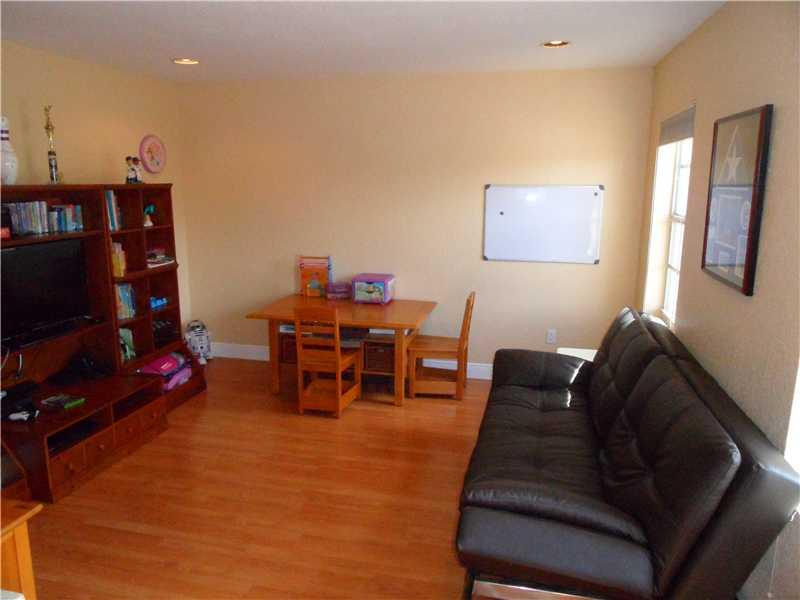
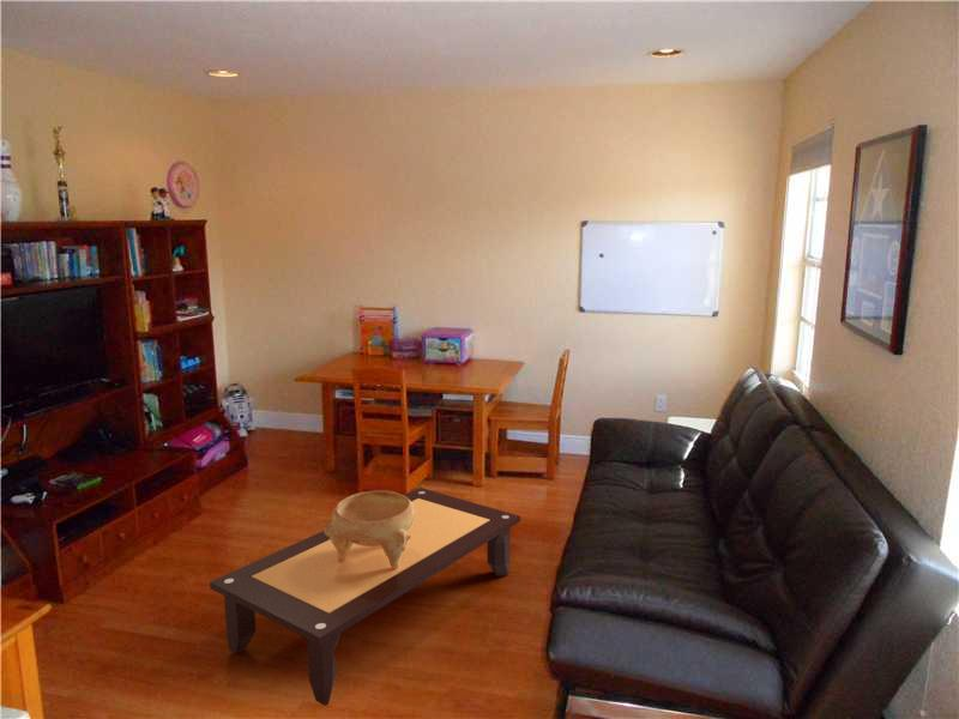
+ coffee table [209,487,521,707]
+ decorative bowl [322,489,415,569]
